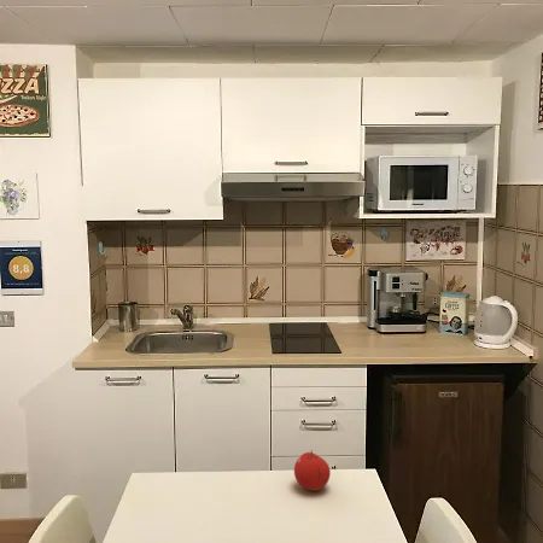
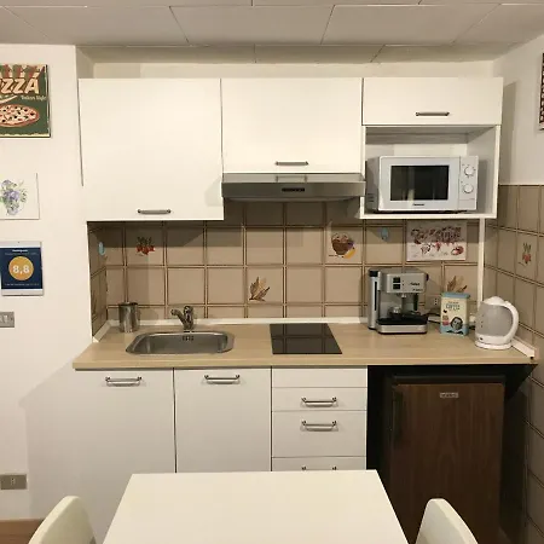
- fruit [293,450,332,492]
